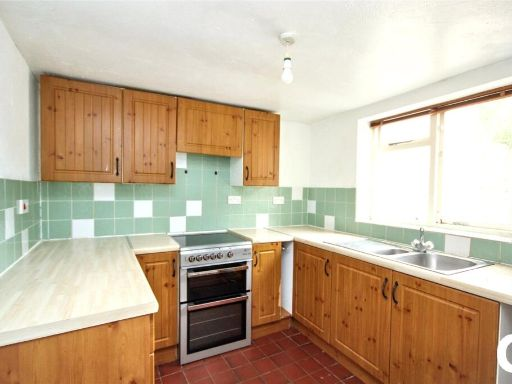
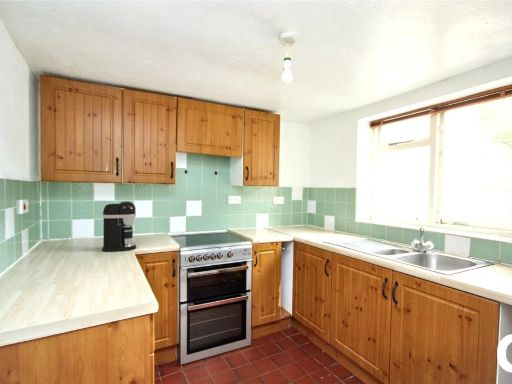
+ coffee maker [101,200,137,252]
